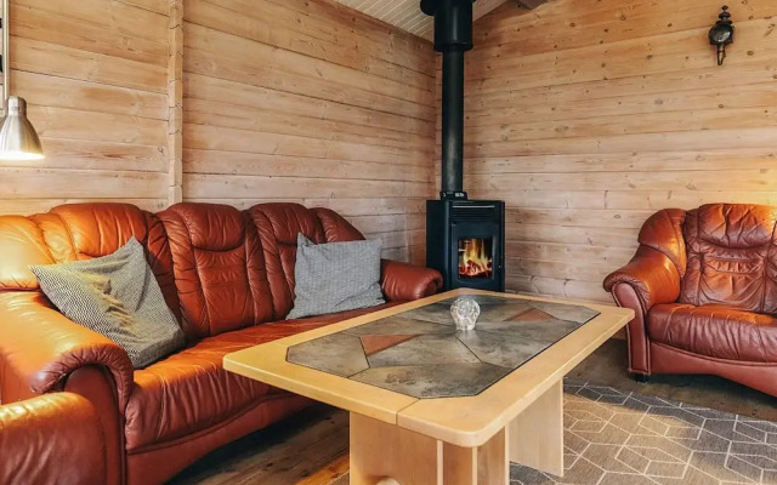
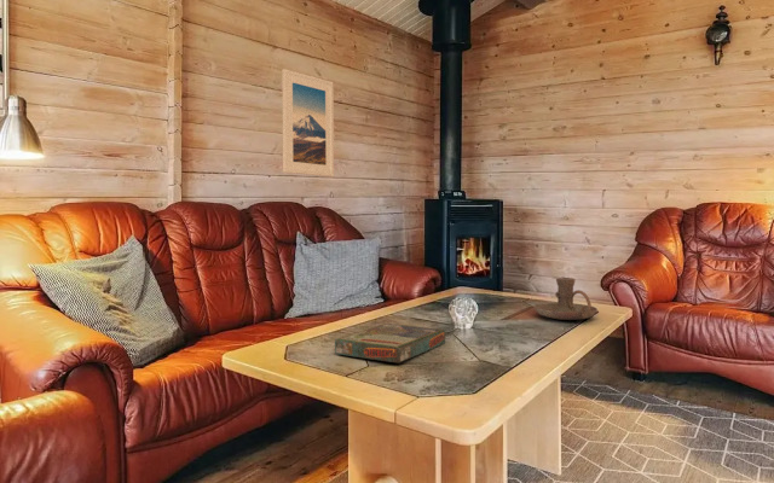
+ board game [334,322,446,365]
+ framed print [281,68,335,178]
+ candle holder [533,277,599,321]
